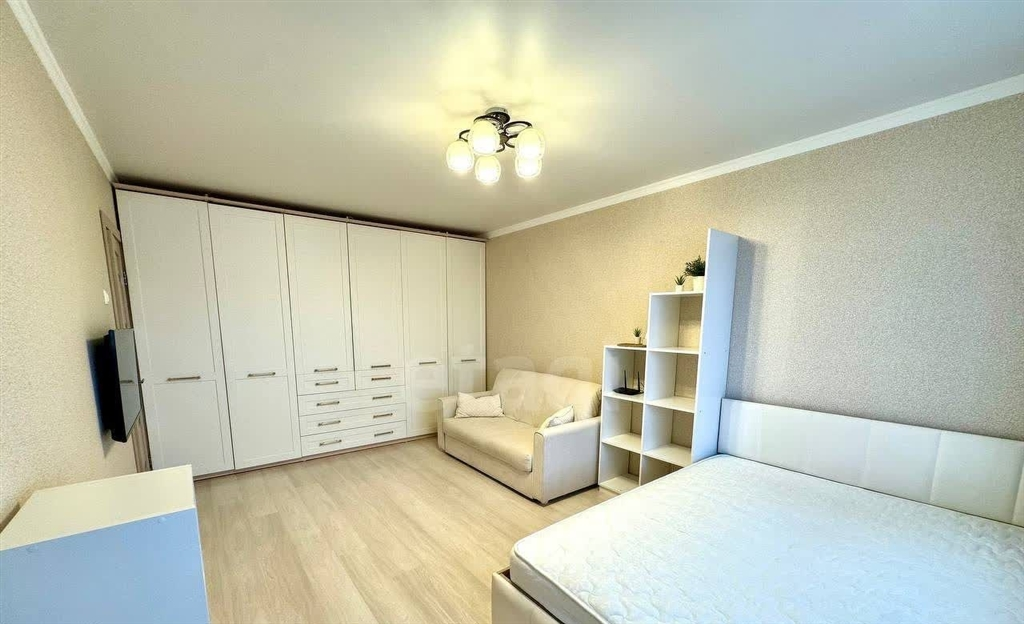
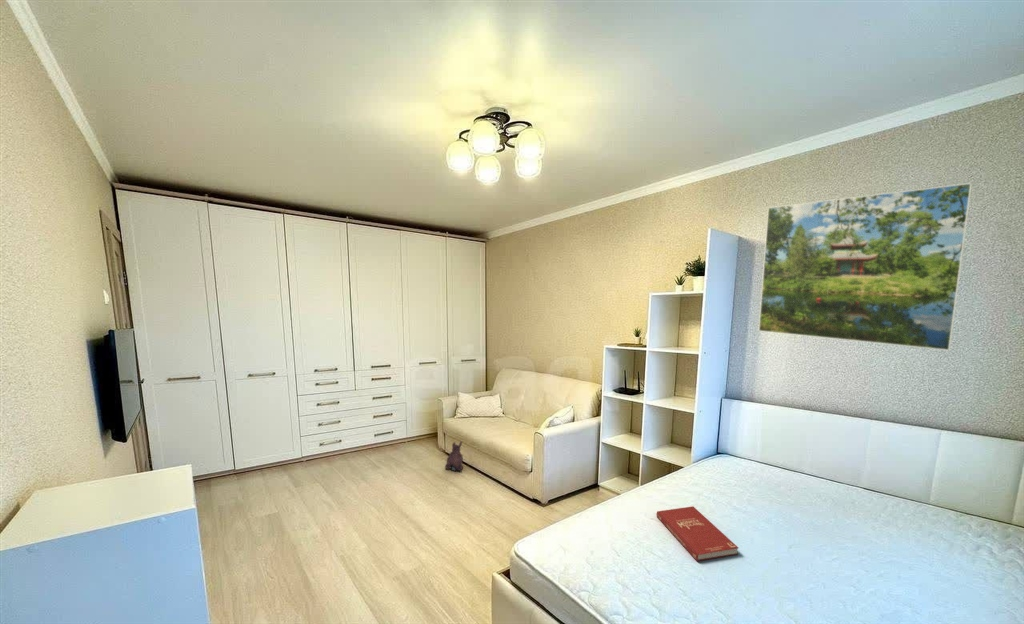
+ book [655,505,739,562]
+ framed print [758,182,973,352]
+ plush toy [444,440,464,472]
